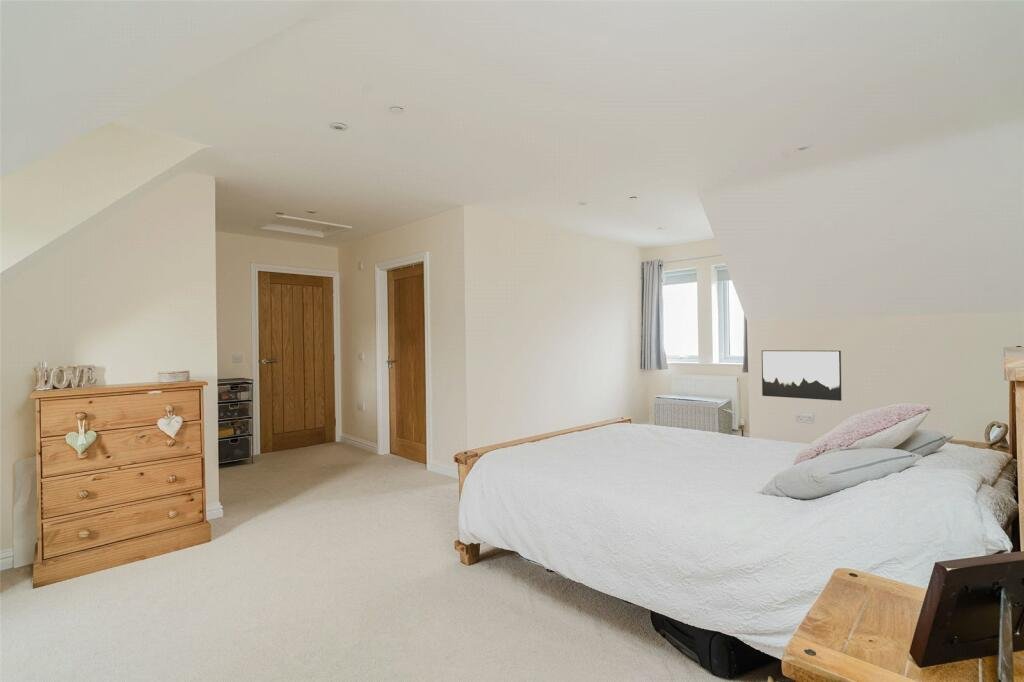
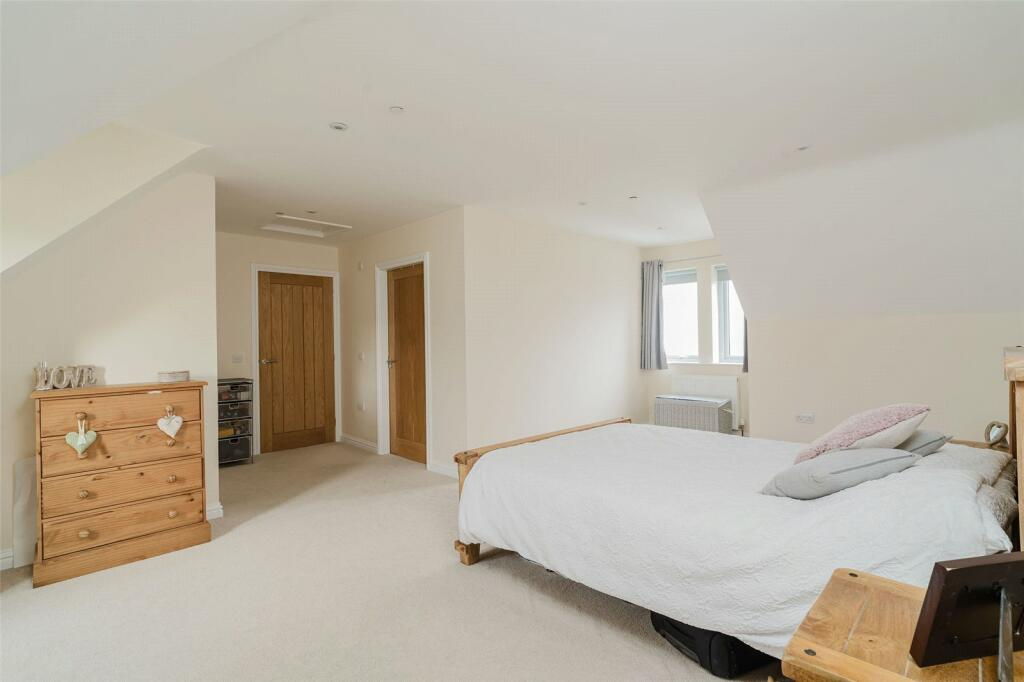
- wall art [761,349,843,402]
